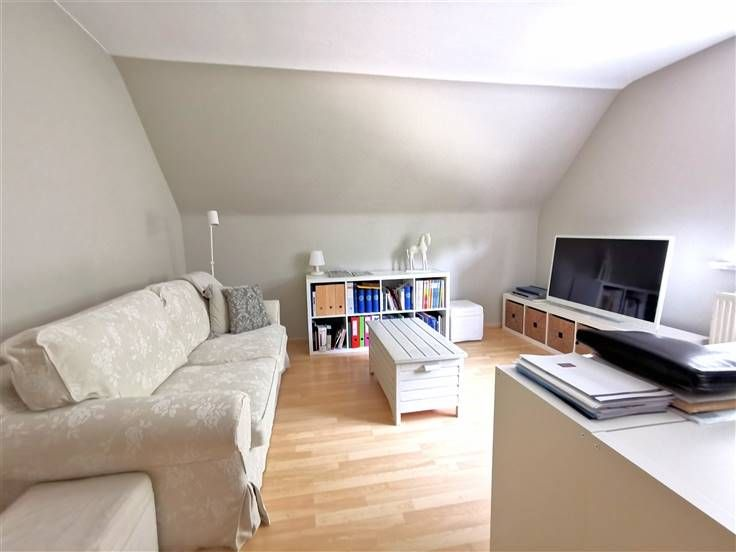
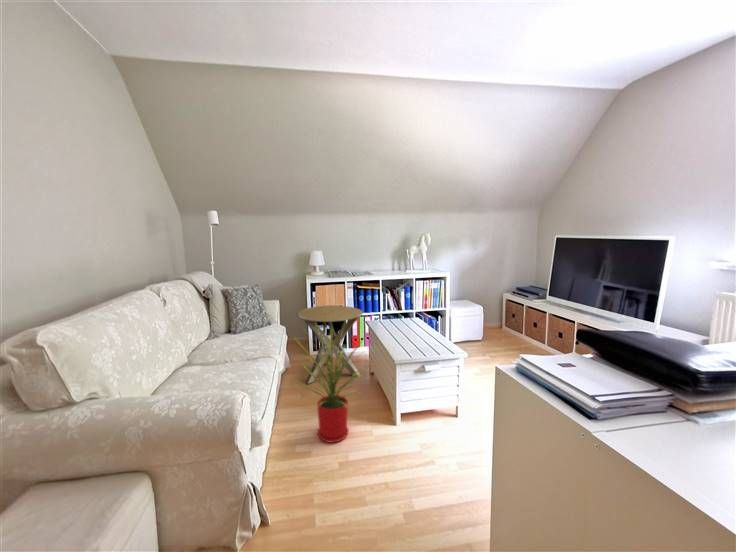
+ house plant [287,320,375,444]
+ side table [295,304,364,385]
